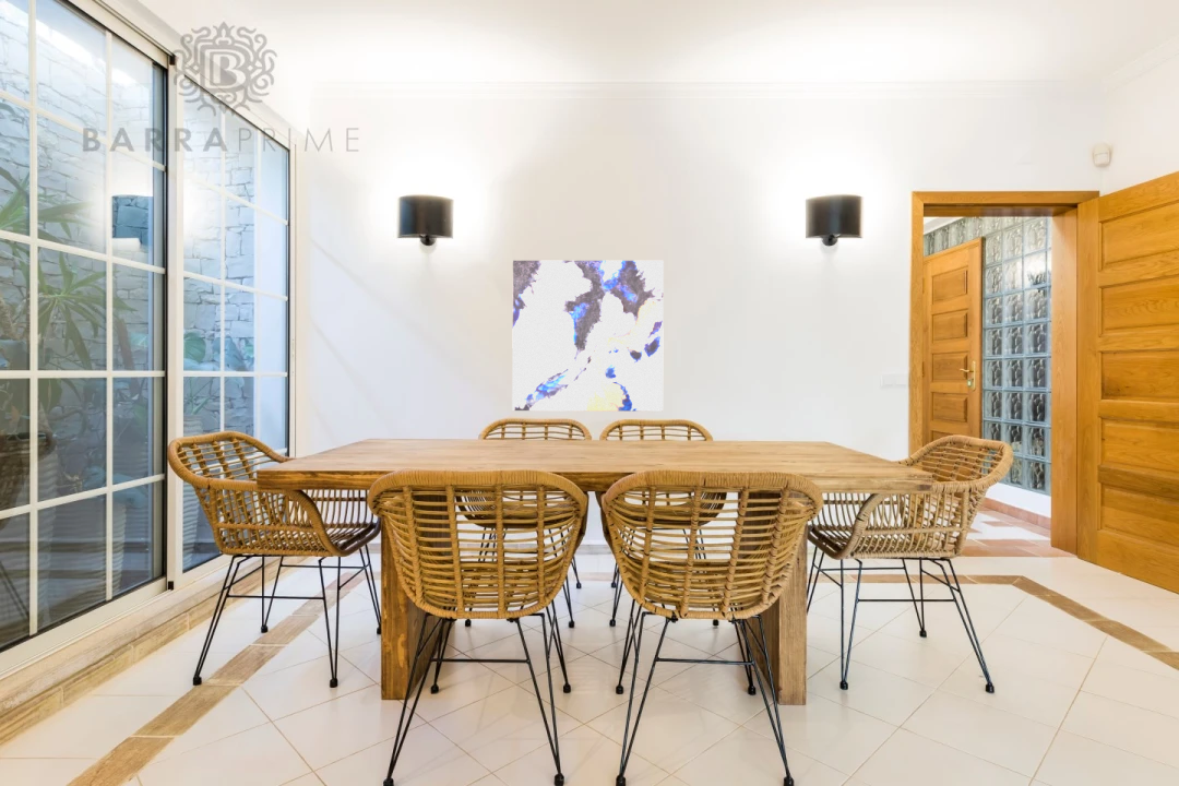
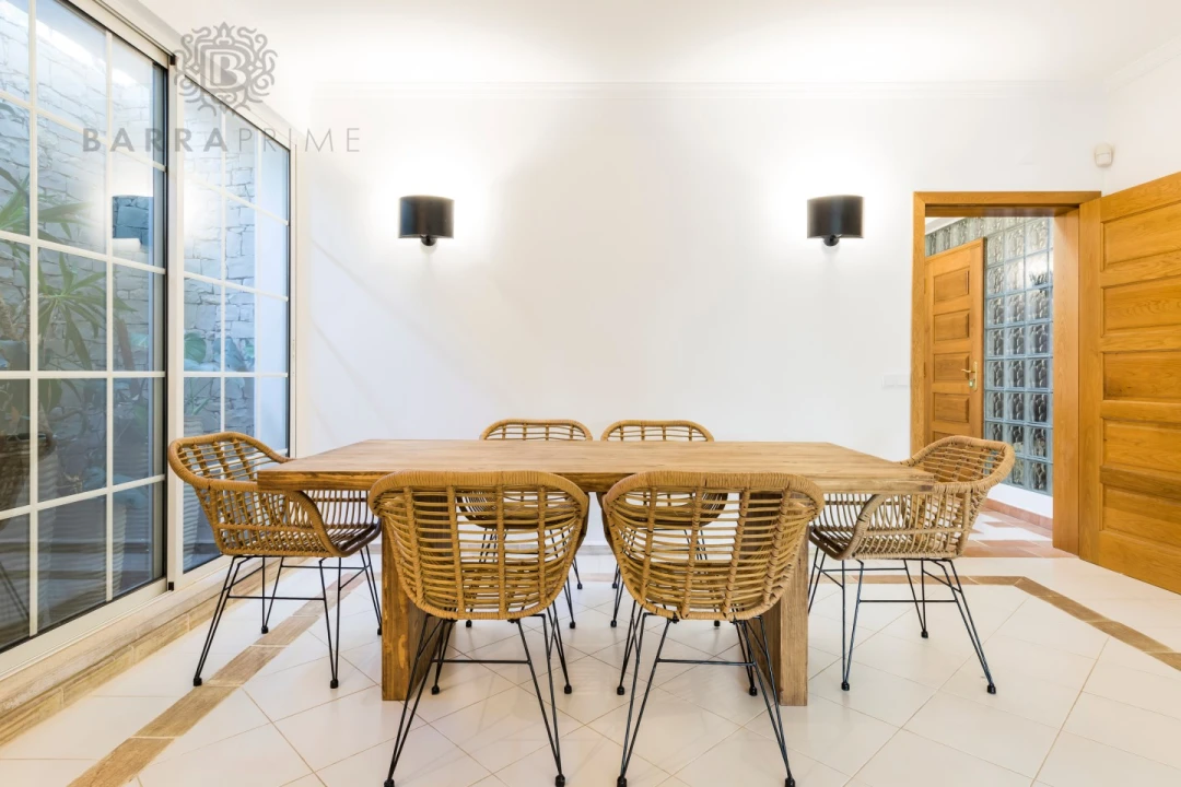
- wall art [511,260,665,413]
